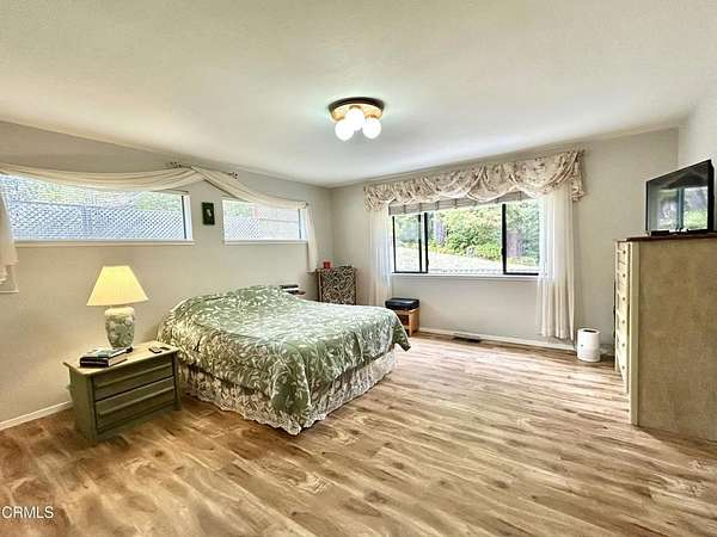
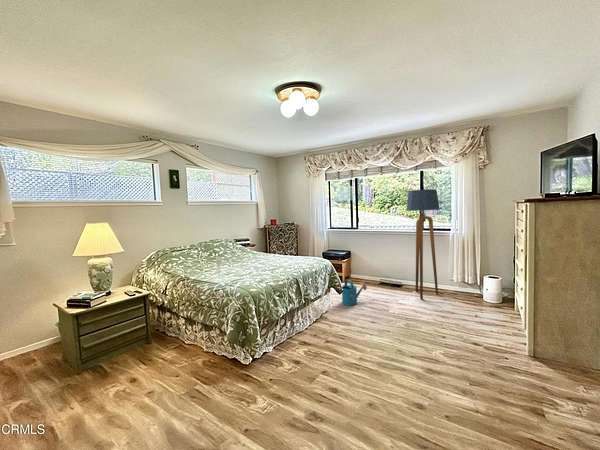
+ floor lamp [405,188,441,300]
+ watering can [341,279,368,306]
